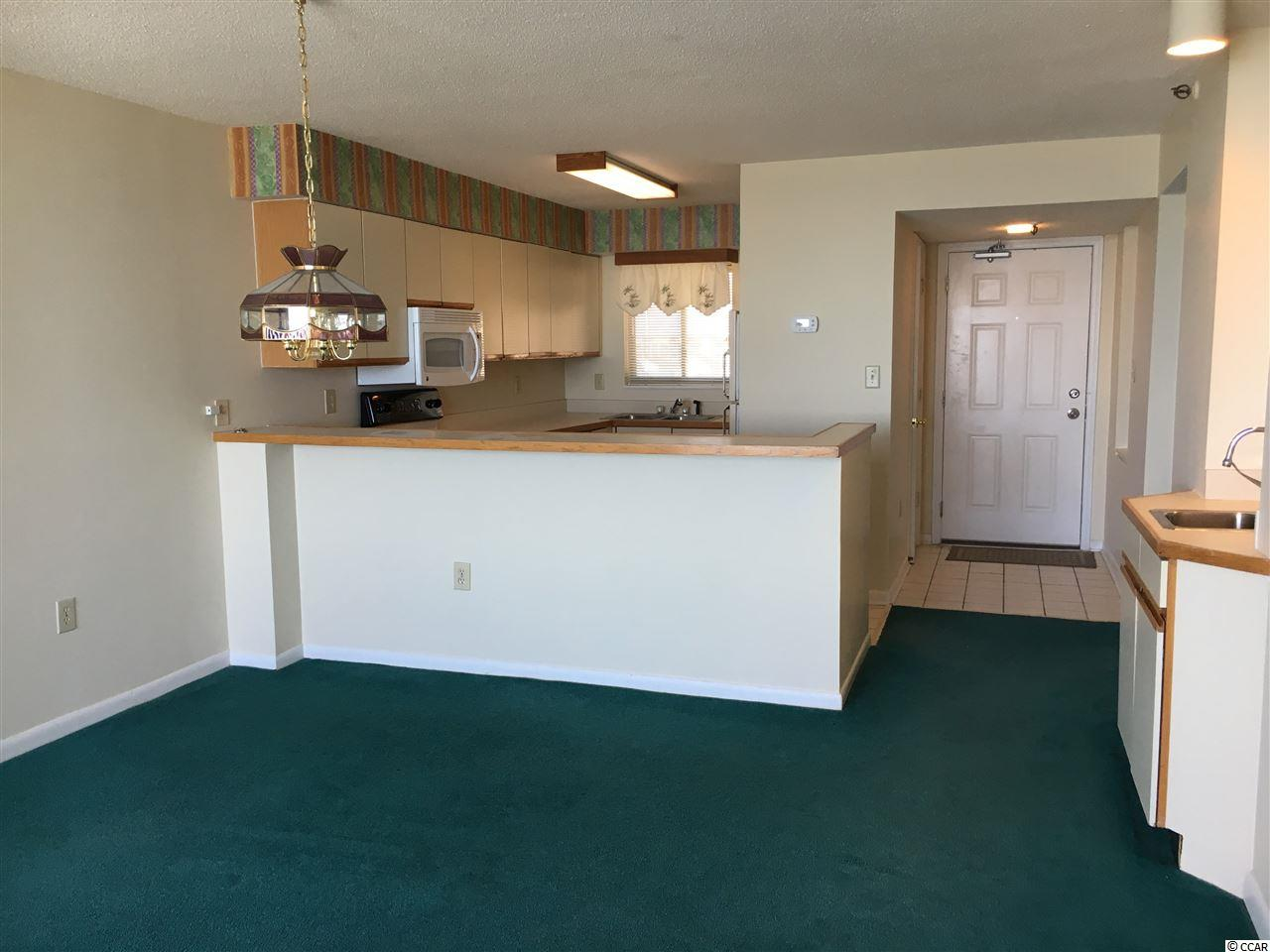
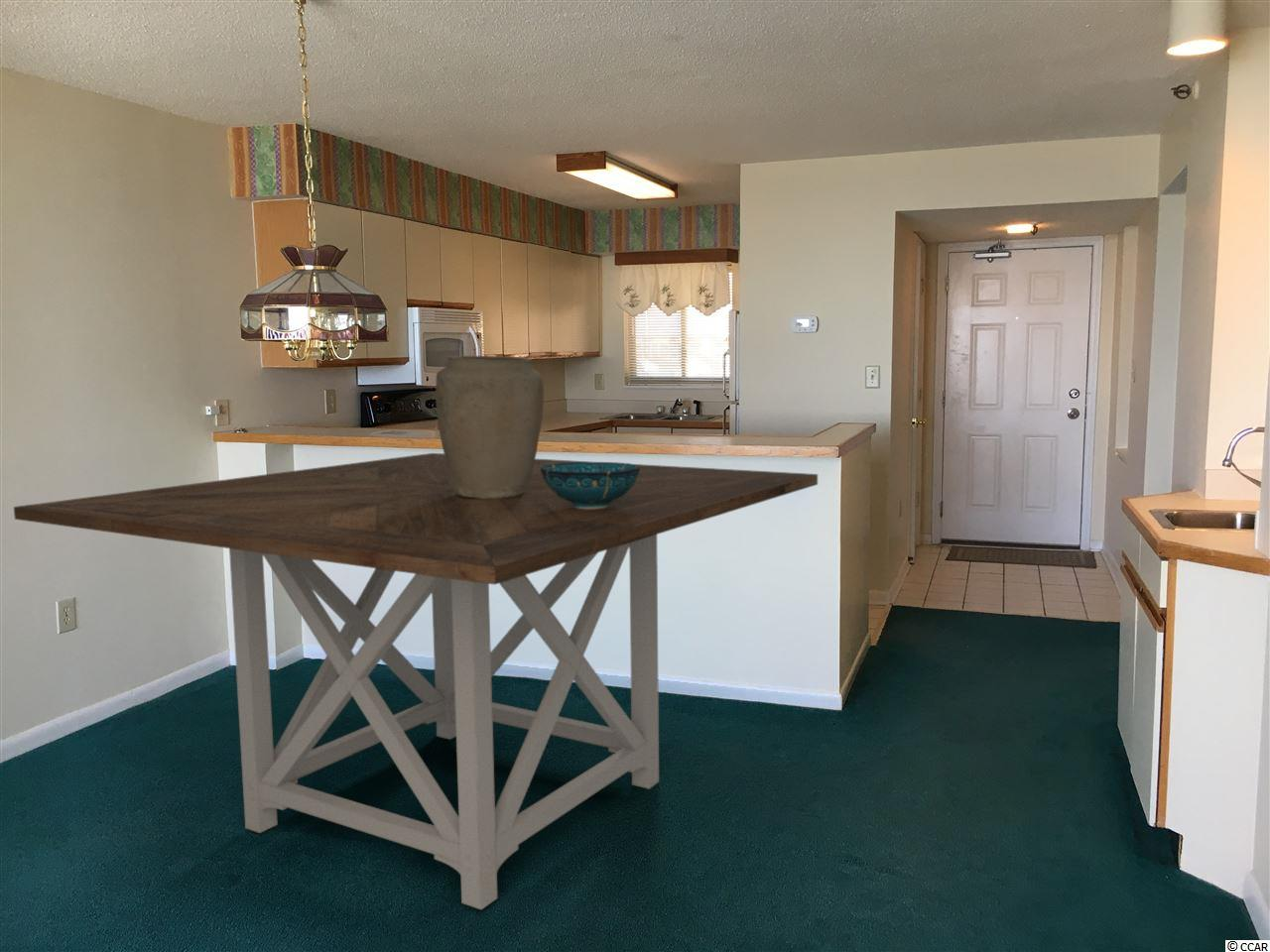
+ decorative bowl [541,461,640,509]
+ vase [435,355,545,499]
+ dining table [13,452,819,910]
